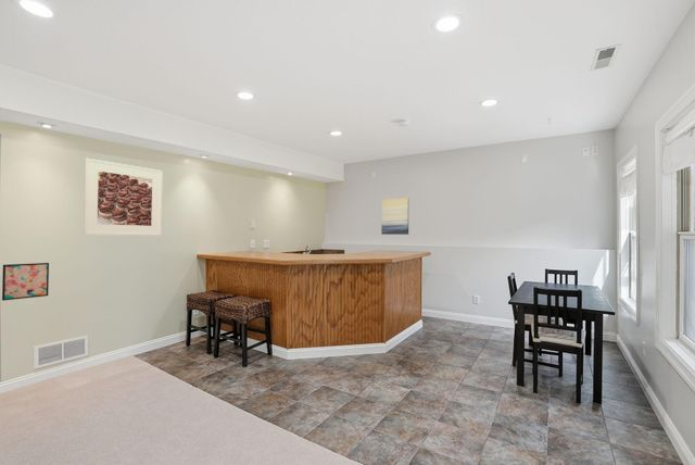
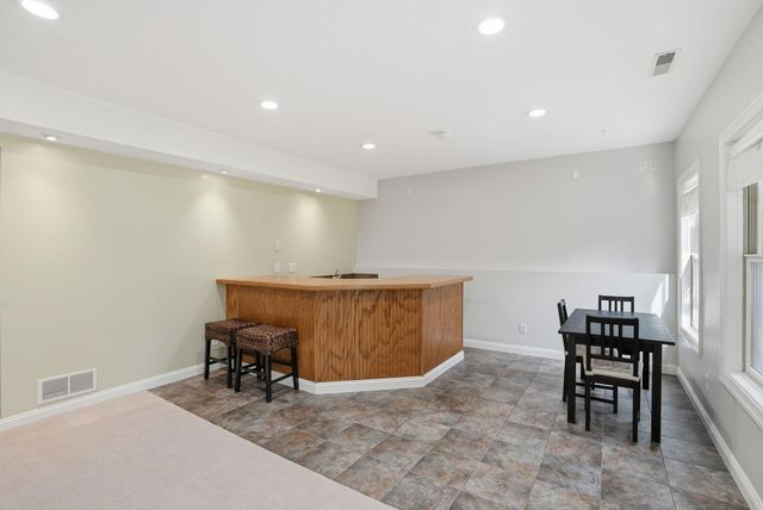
- wall art [1,262,50,302]
- wall art [380,197,410,236]
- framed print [83,158,163,237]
